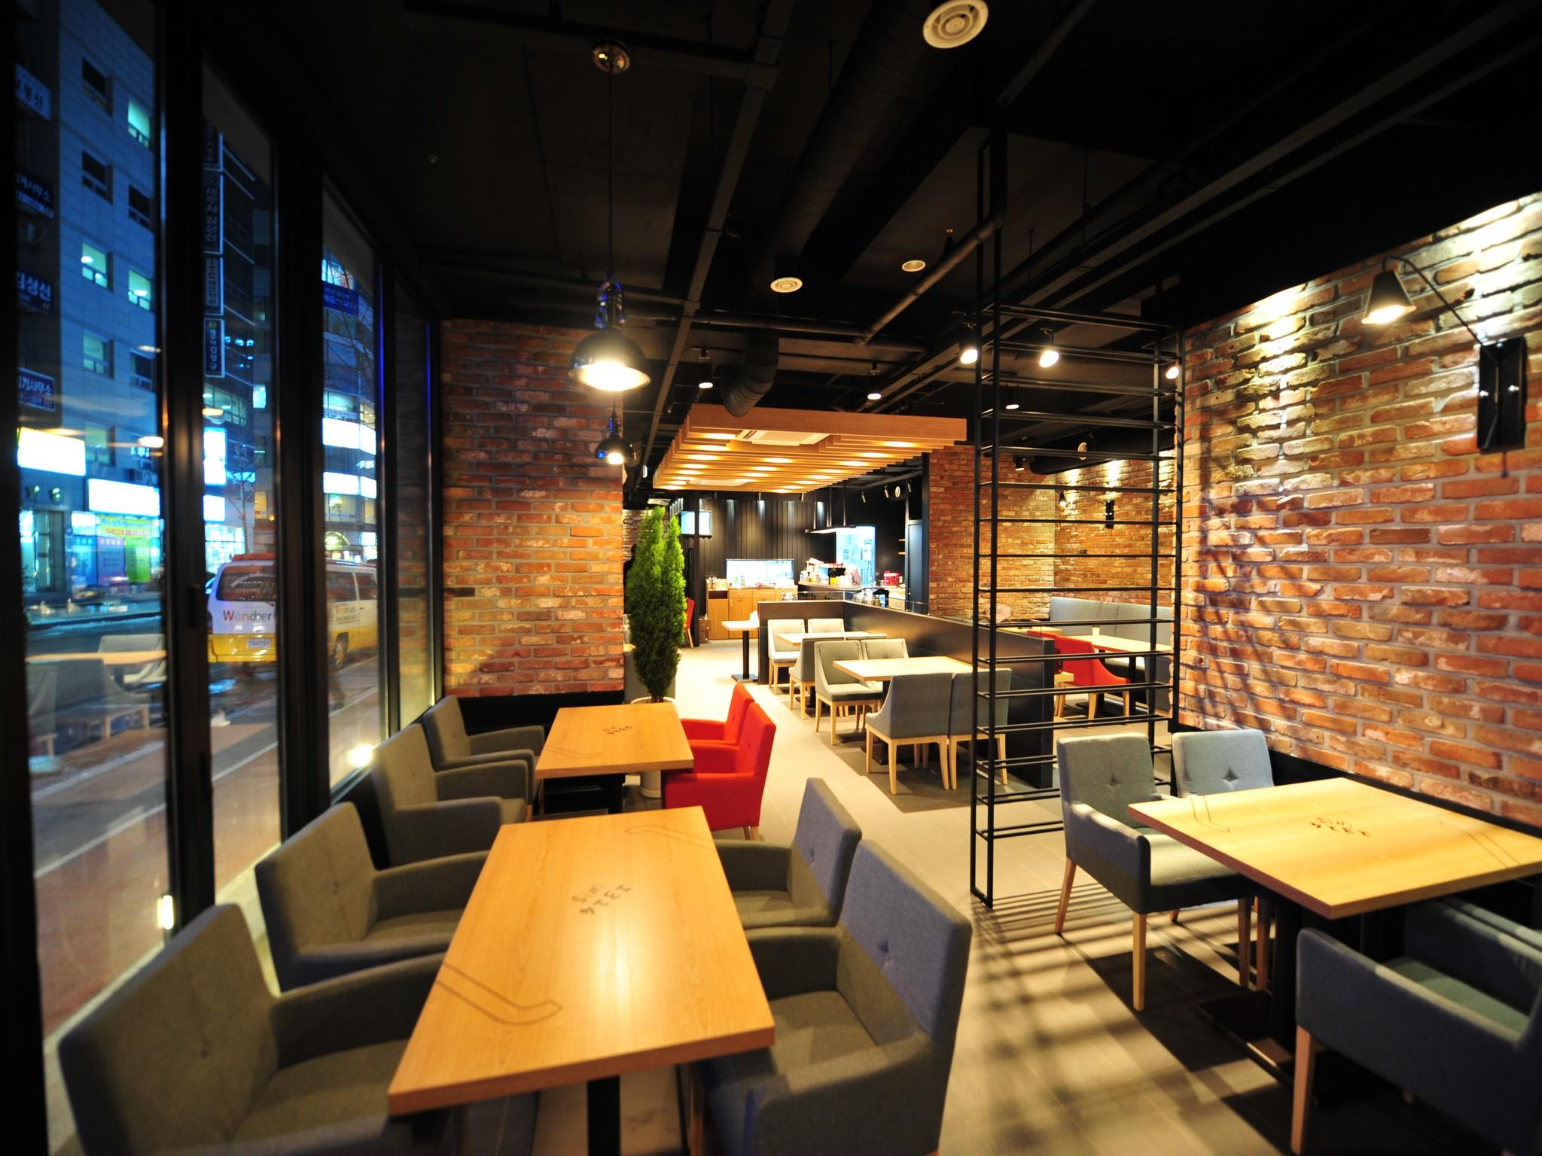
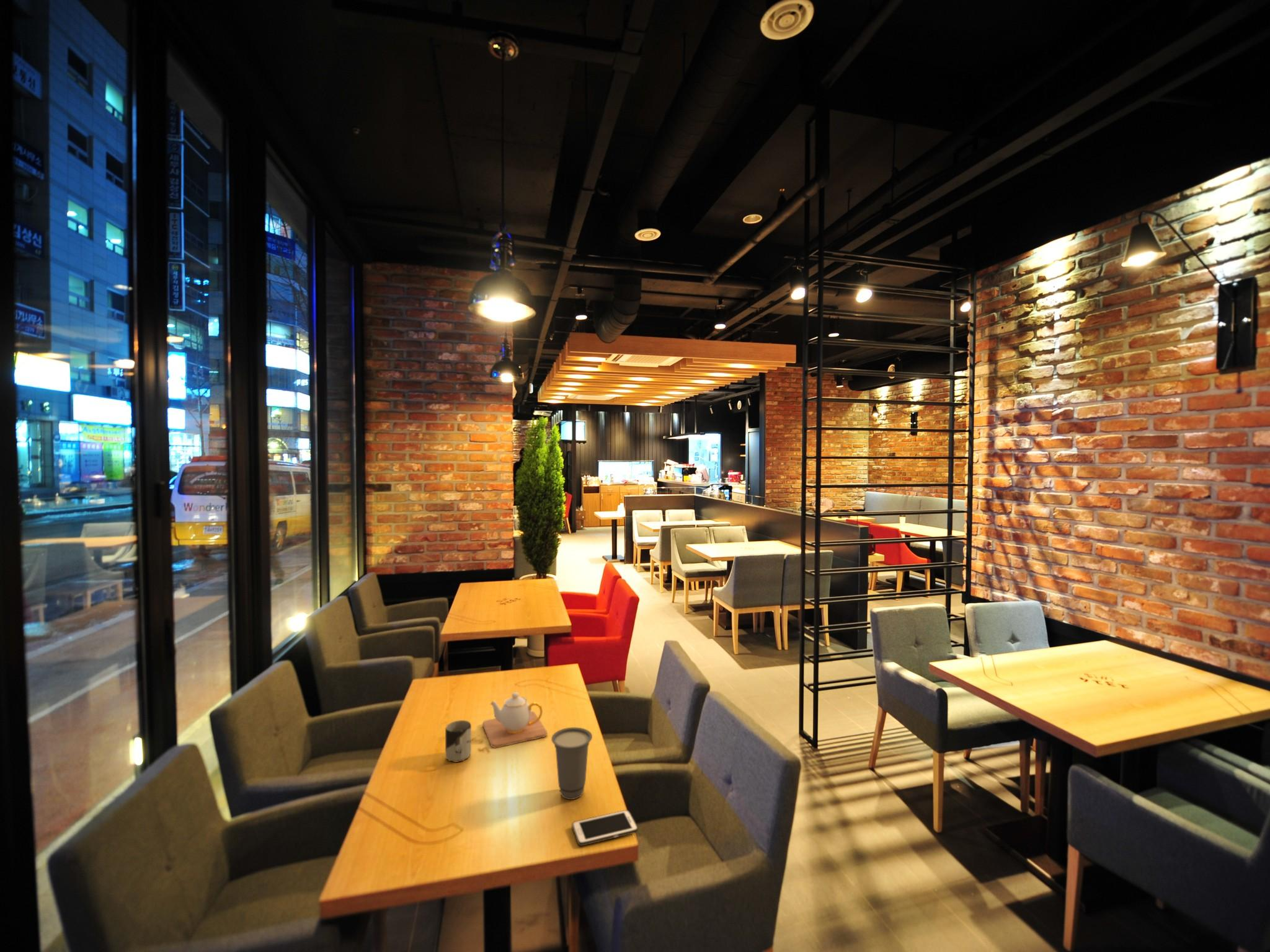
+ teapot [482,692,548,749]
+ cup [445,720,472,763]
+ cell phone [571,809,639,847]
+ cup [551,727,593,800]
